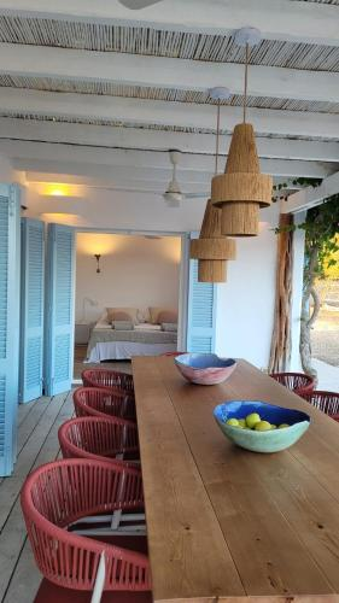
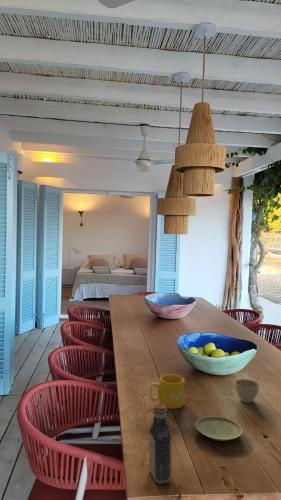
+ plate [195,415,243,442]
+ bottle [148,404,173,485]
+ flower pot [234,378,261,404]
+ mug [148,374,186,410]
